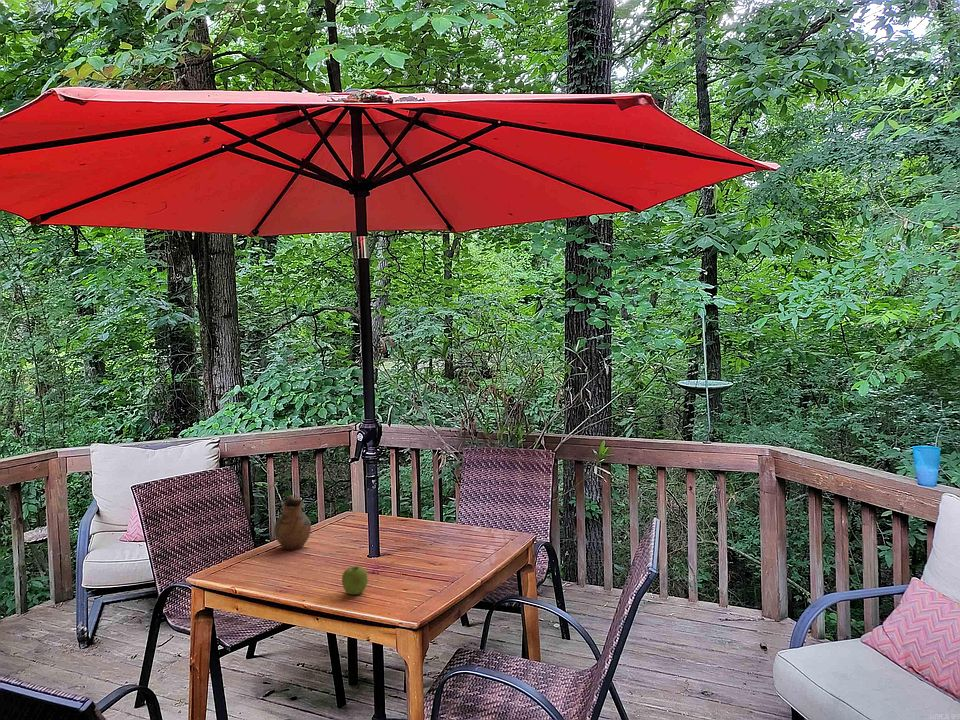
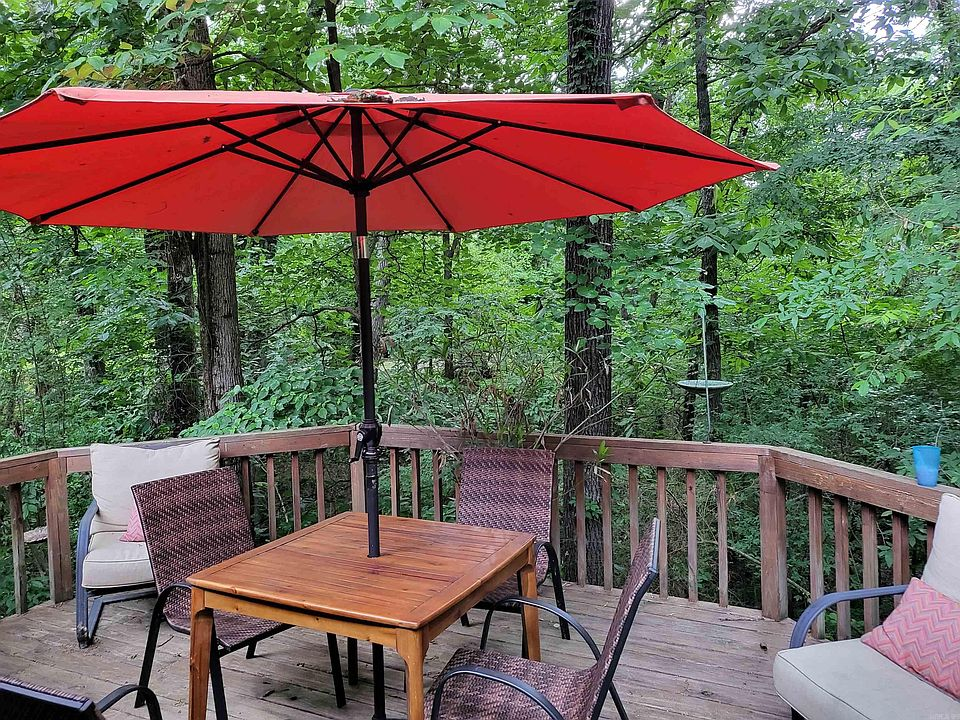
- pitcher [273,494,312,551]
- fruit [341,565,369,596]
